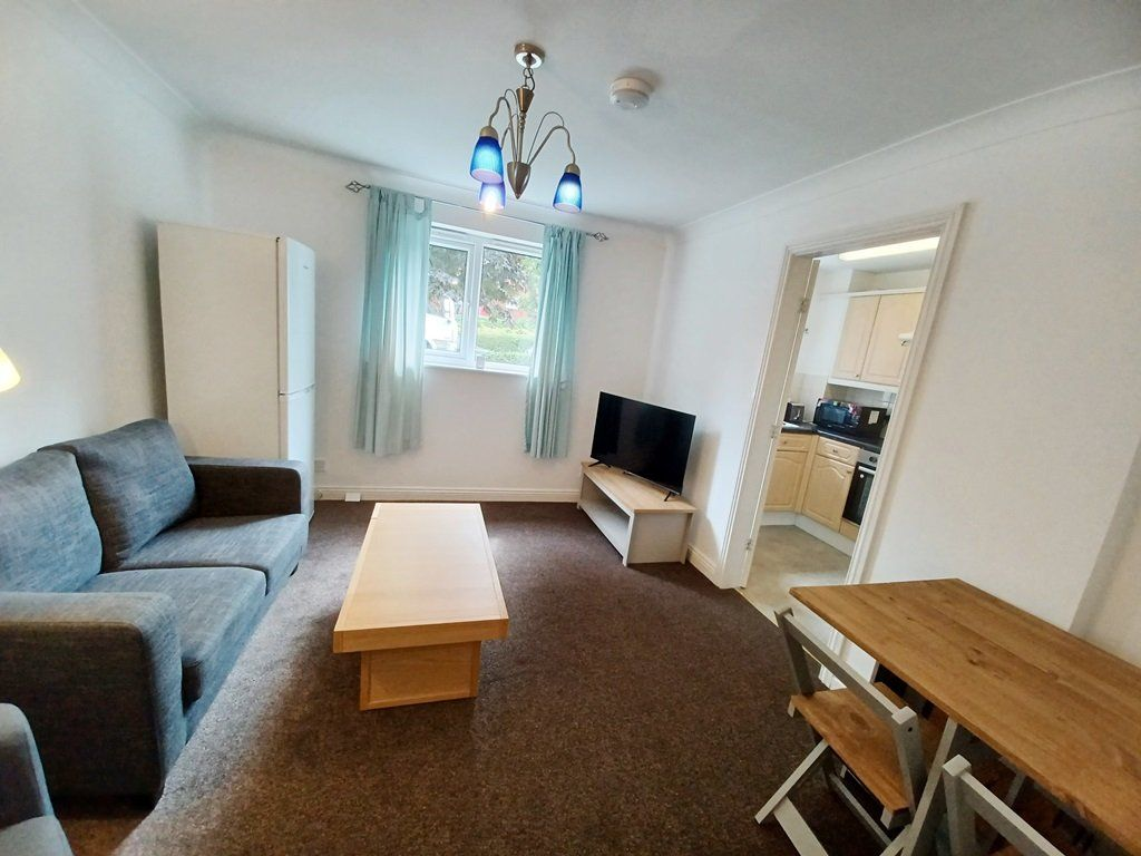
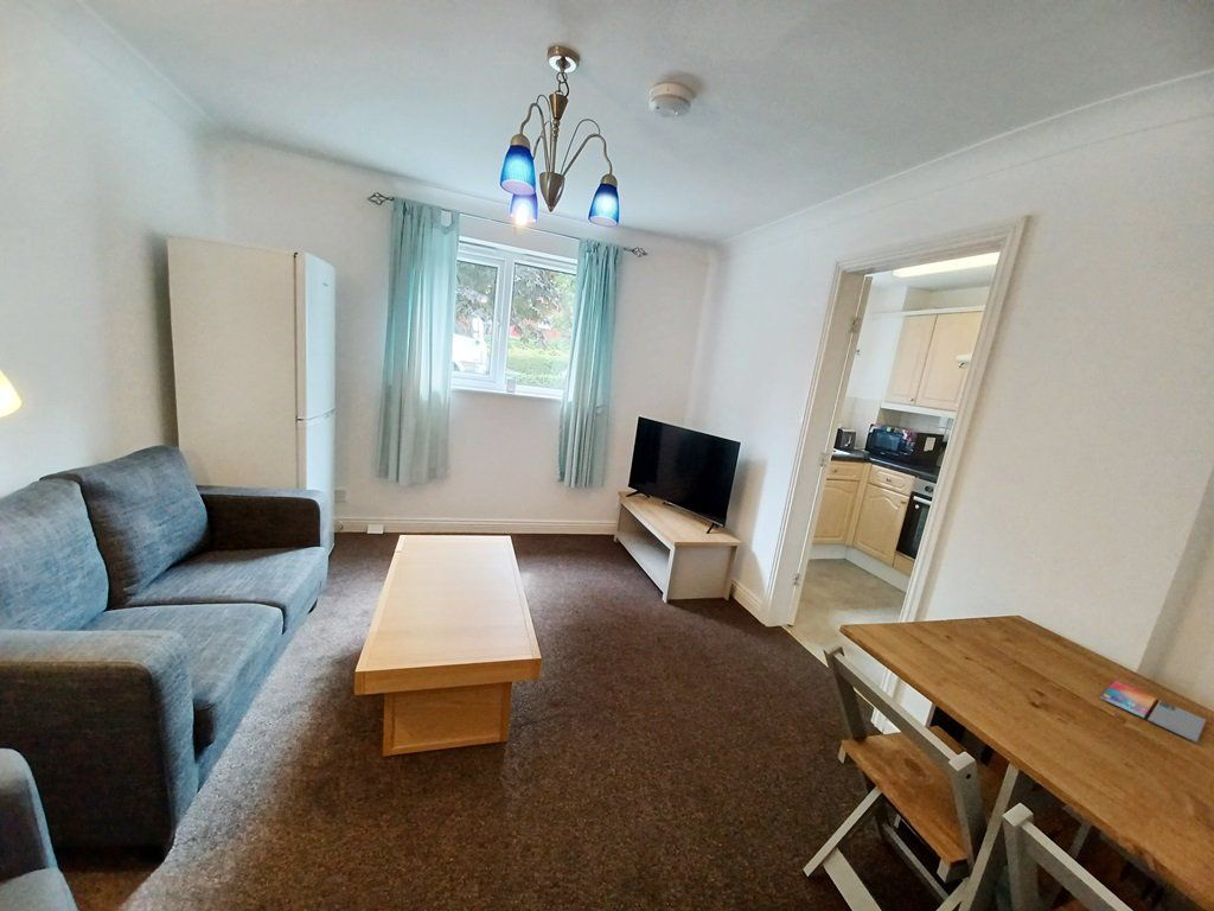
+ smartphone [1099,680,1207,744]
